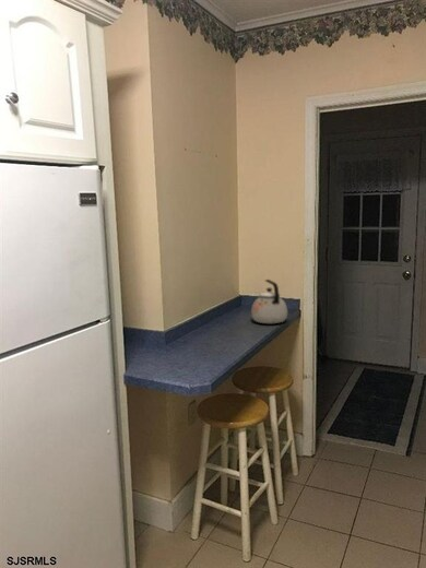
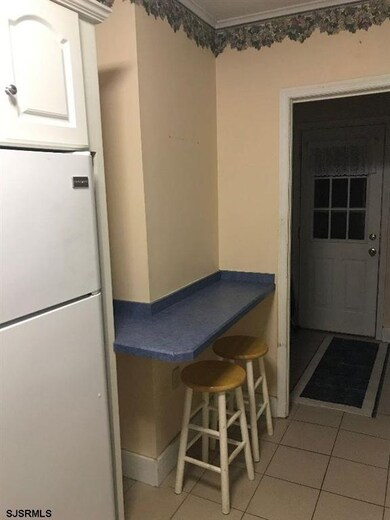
- kettle [250,279,288,324]
